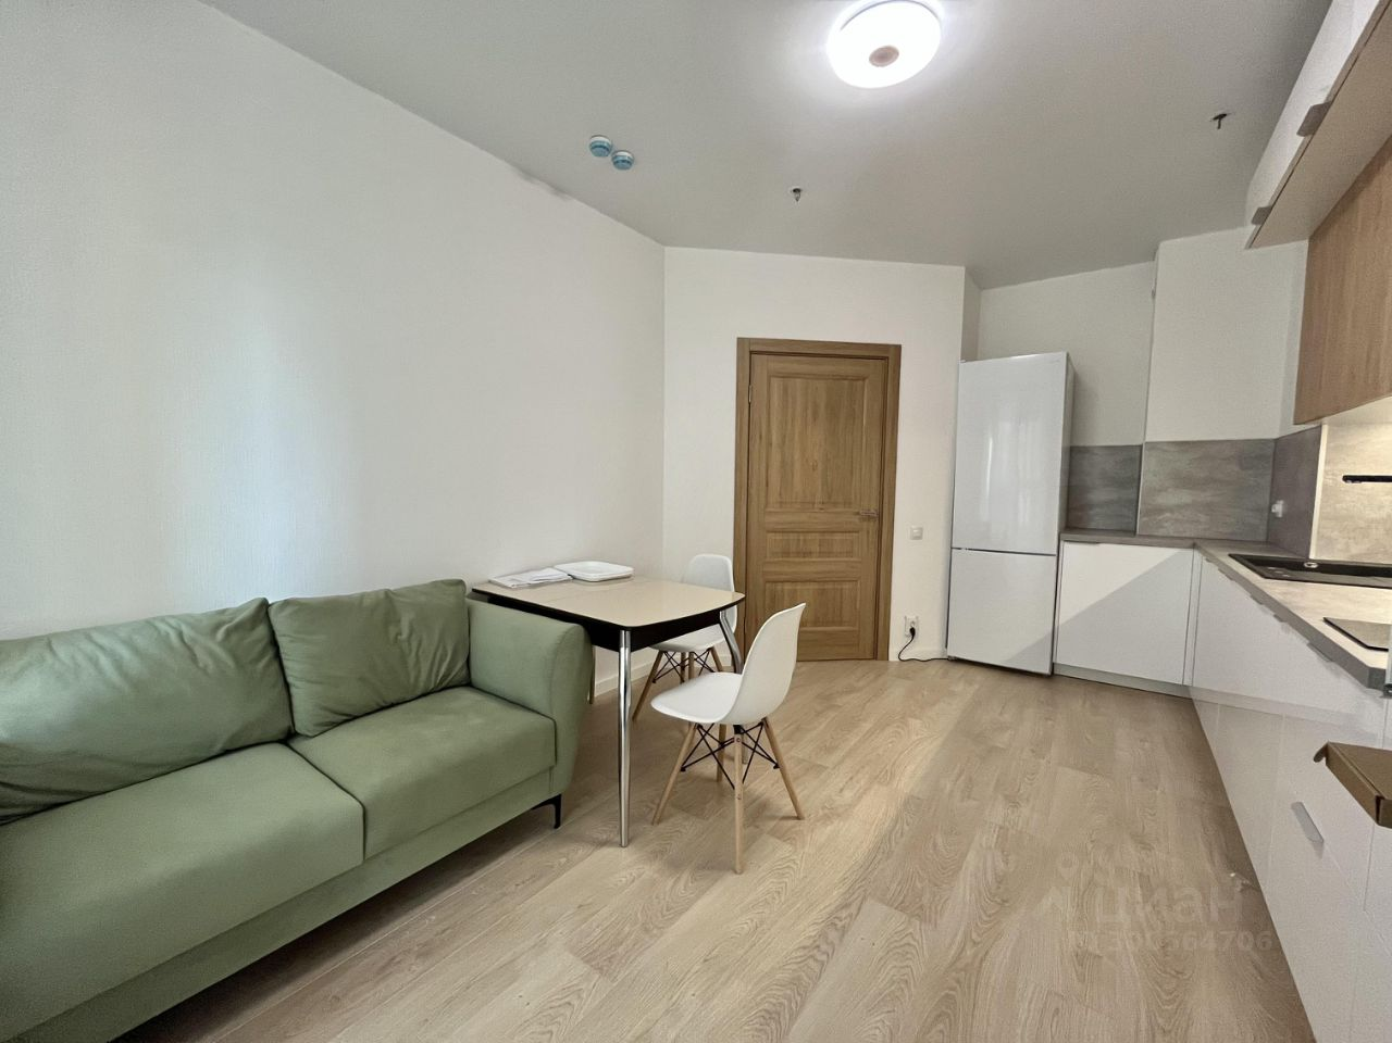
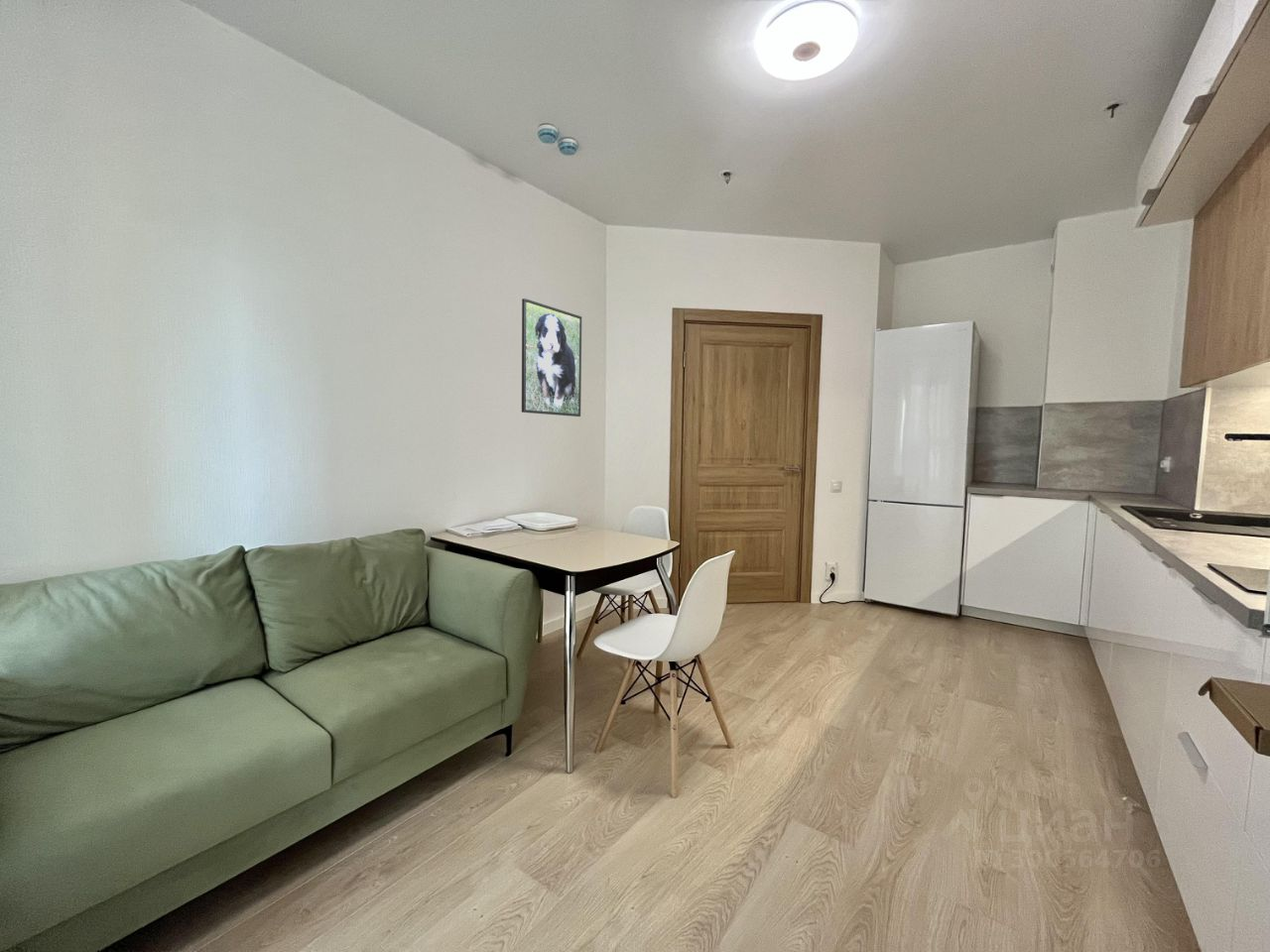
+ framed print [521,297,582,417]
